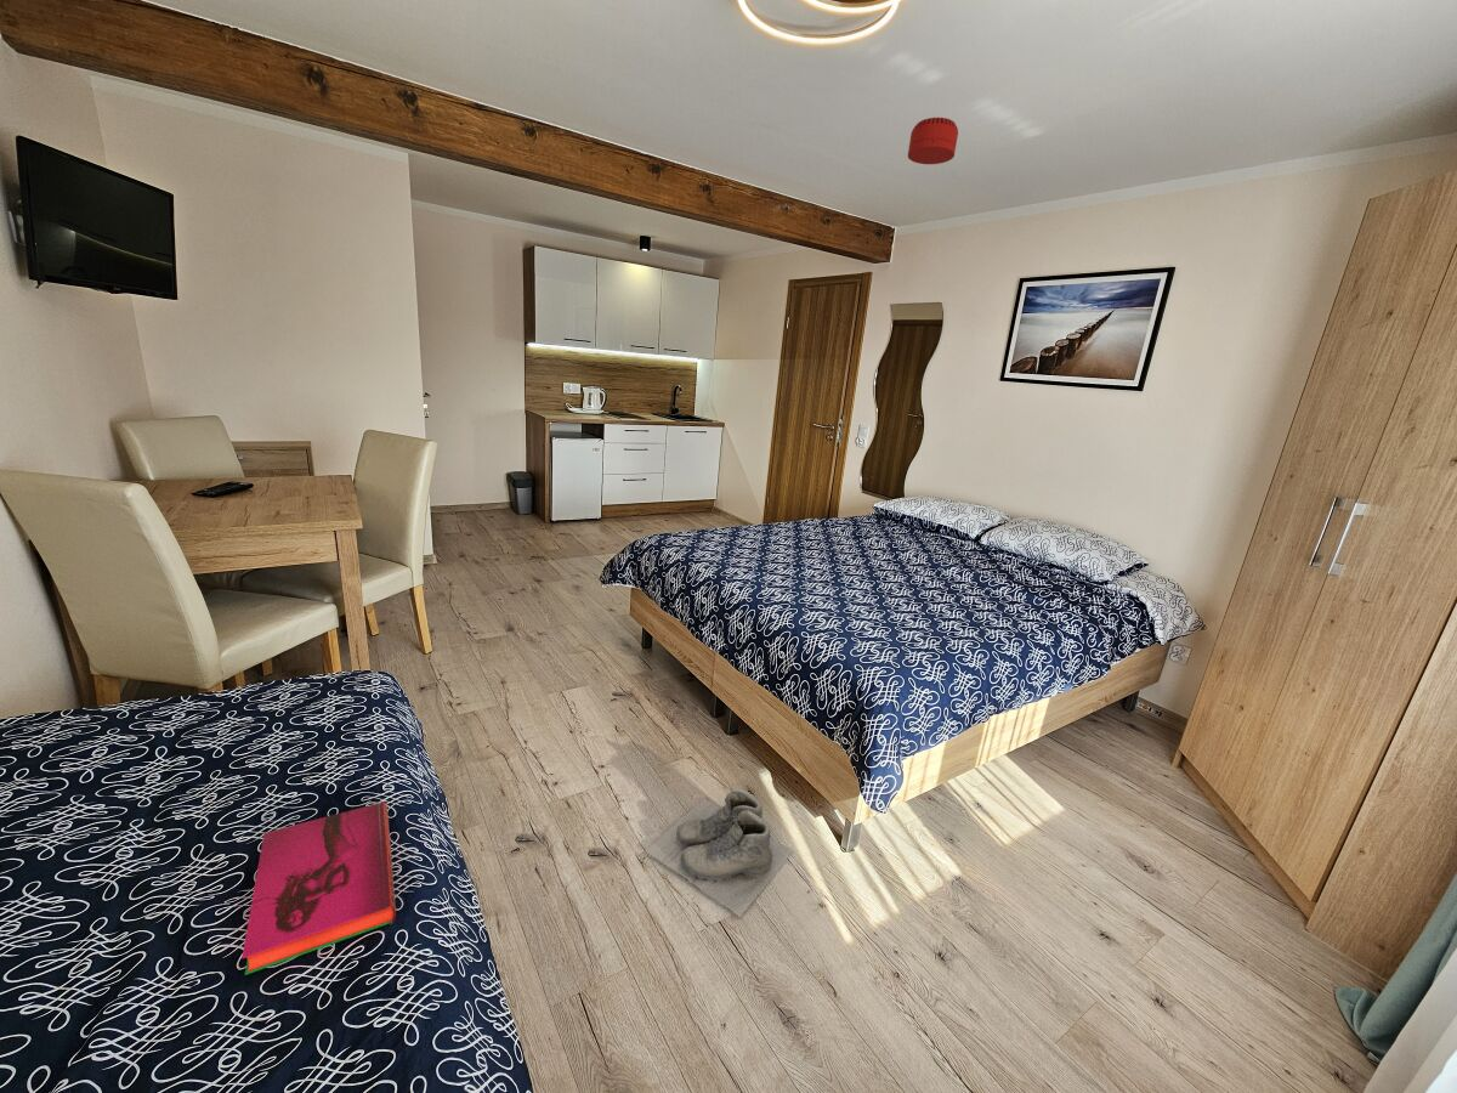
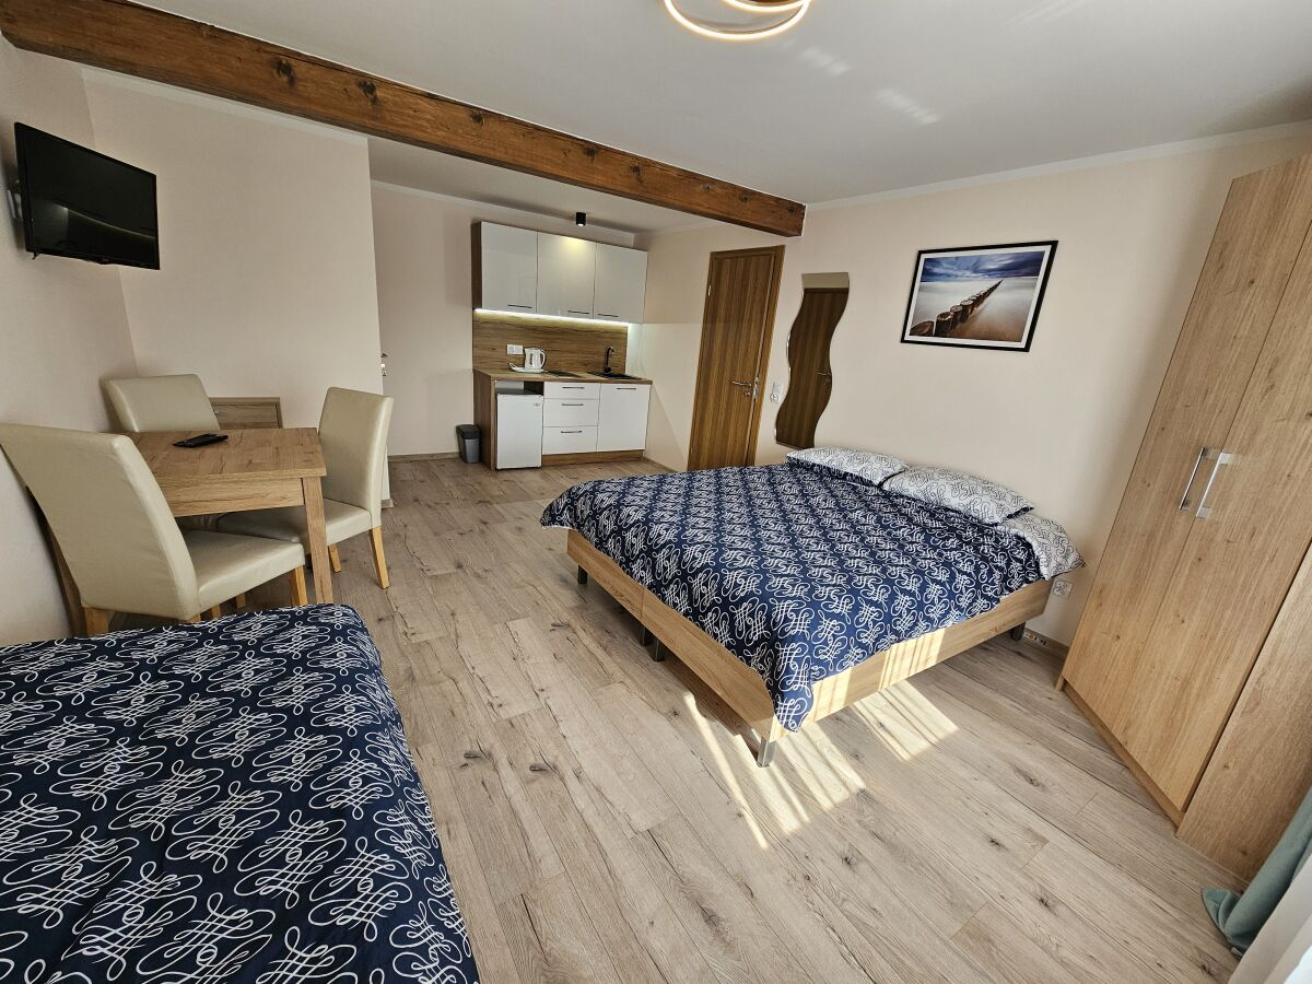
- boots [645,787,794,918]
- hardback book [240,800,397,976]
- smoke detector [907,117,959,165]
